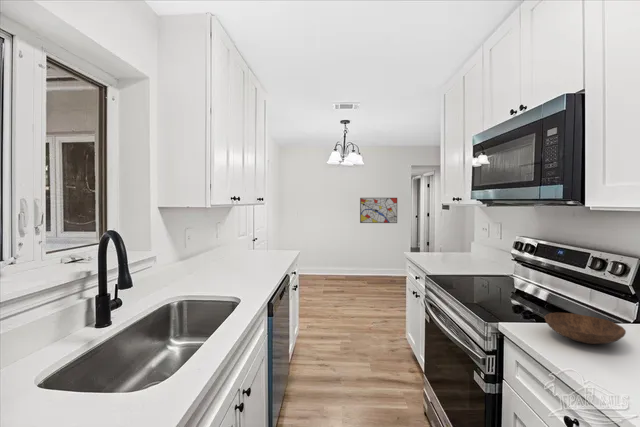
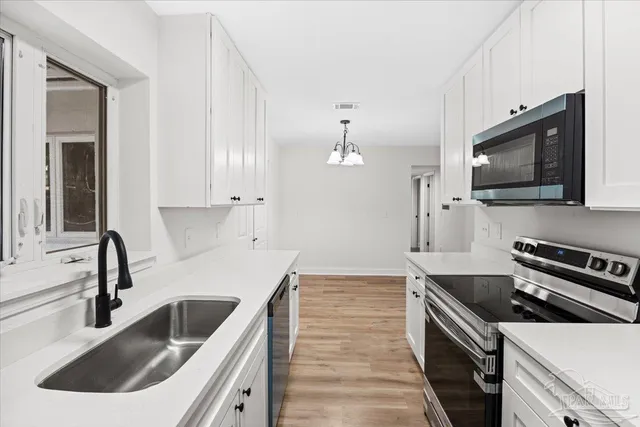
- wall art [359,197,398,224]
- bowl [544,311,627,345]
